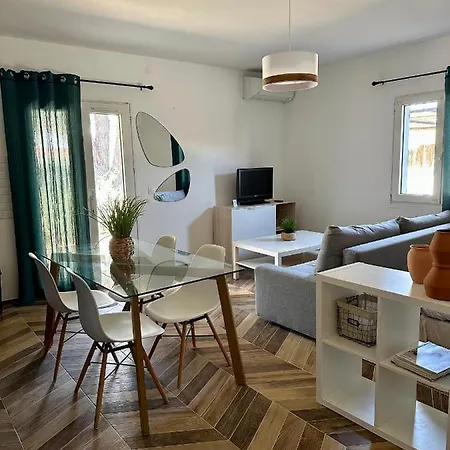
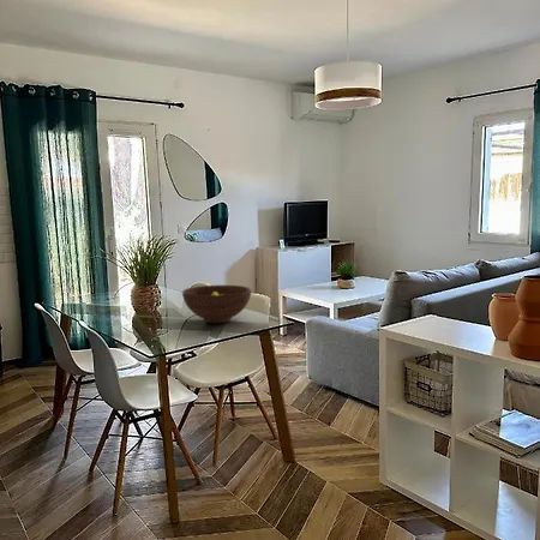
+ fruit bowl [181,284,252,324]
